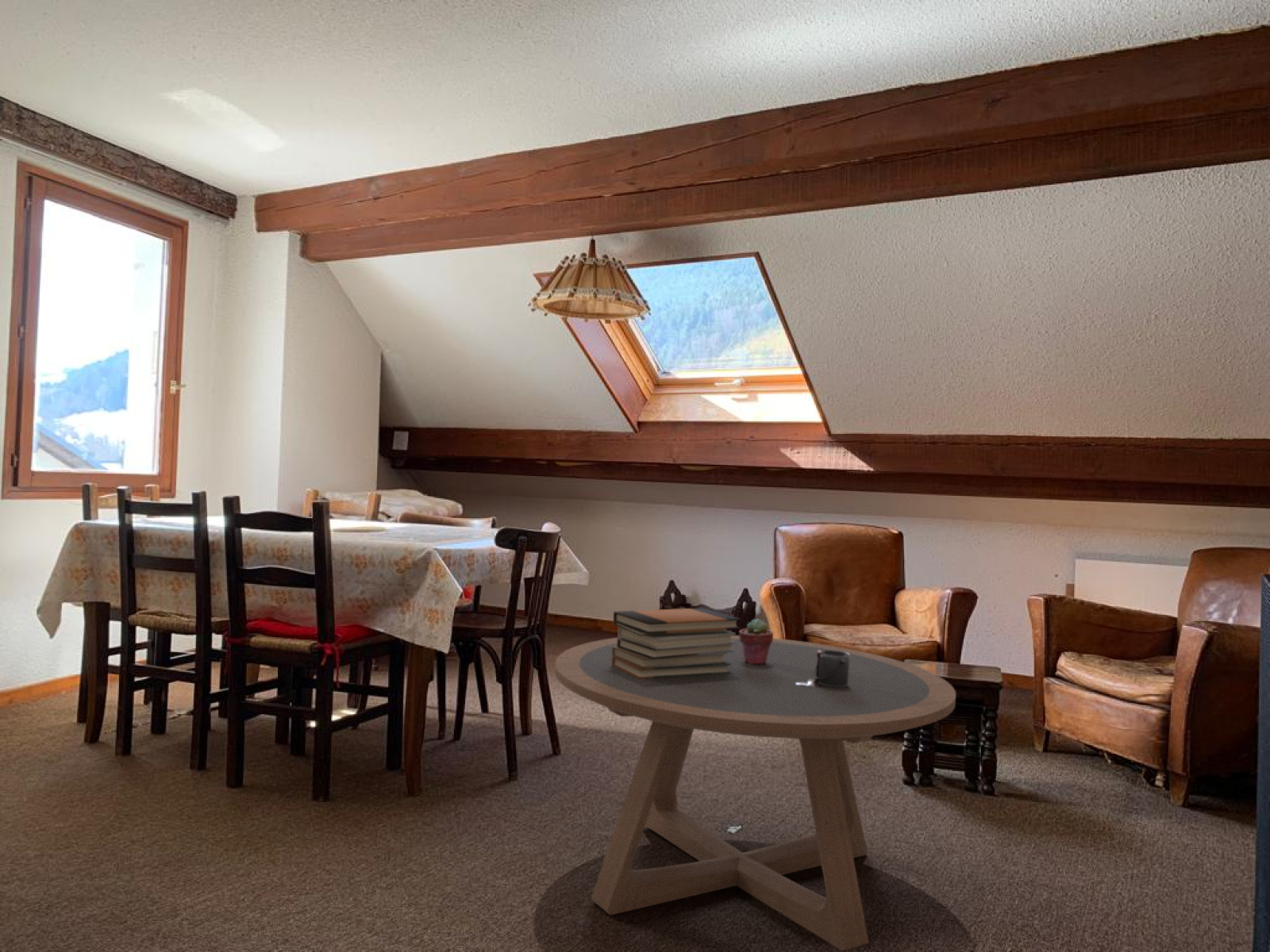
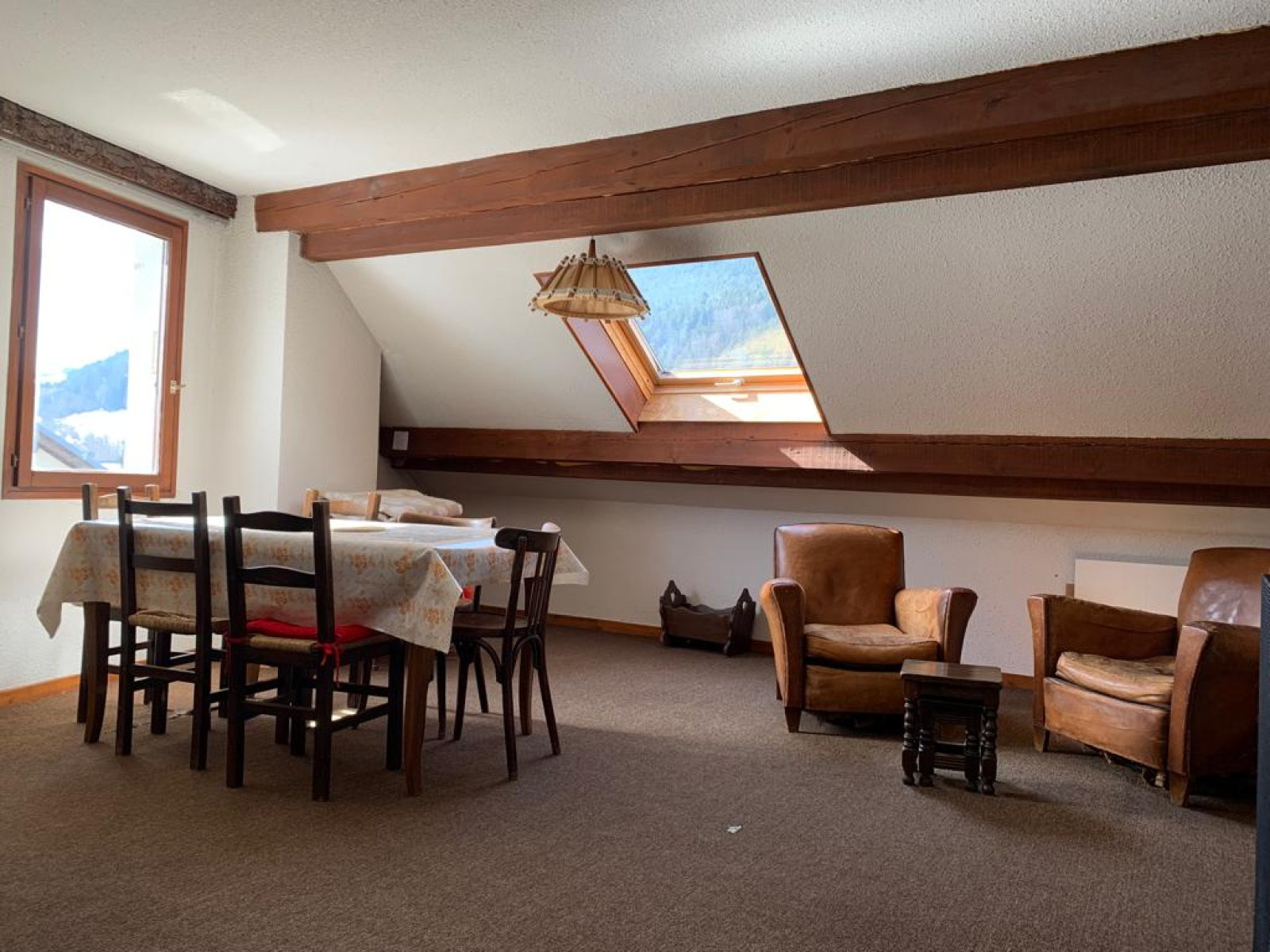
- potted succulent [738,617,774,665]
- paint can [795,651,849,688]
- coffee table [554,635,956,952]
- book stack [612,607,741,679]
